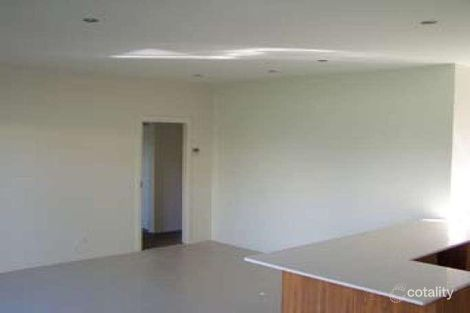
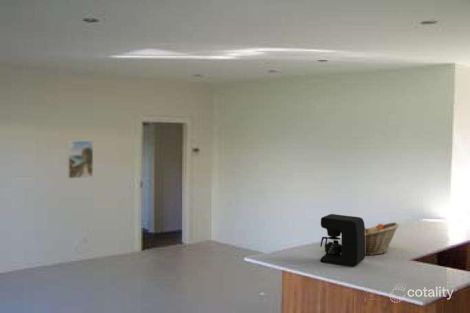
+ fruit basket [340,221,400,256]
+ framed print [67,140,94,179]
+ coffee maker [319,213,366,267]
